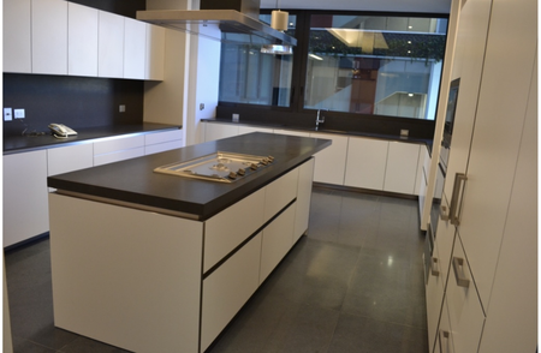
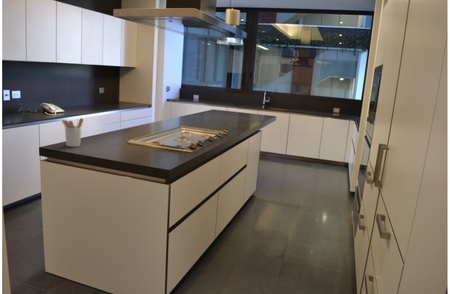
+ utensil holder [61,117,84,148]
